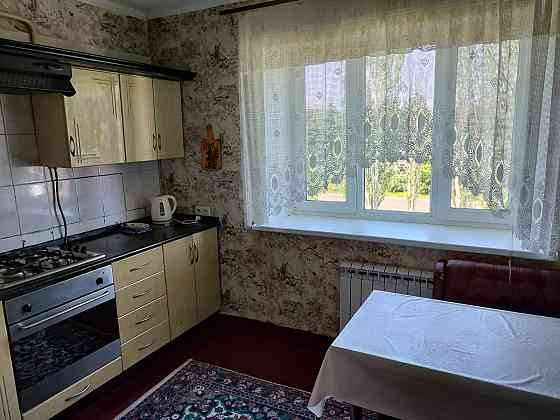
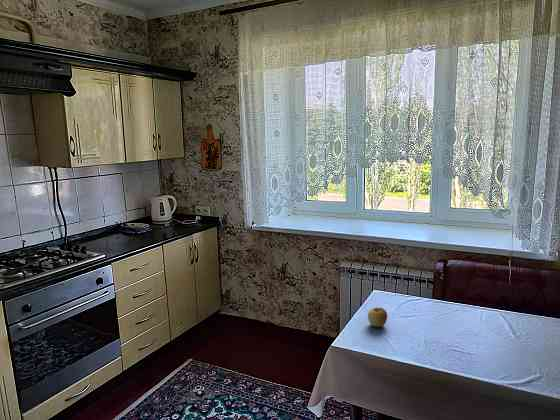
+ apple [367,307,388,328]
